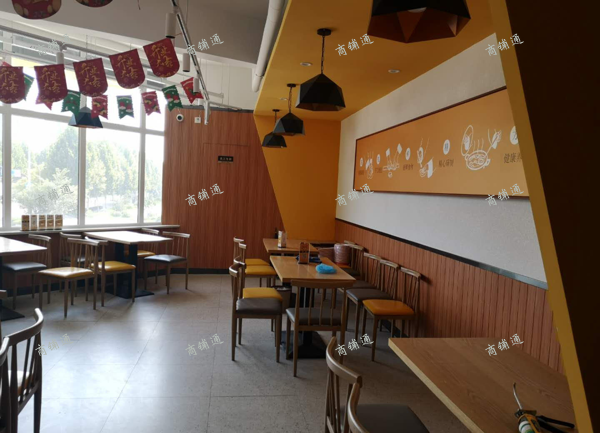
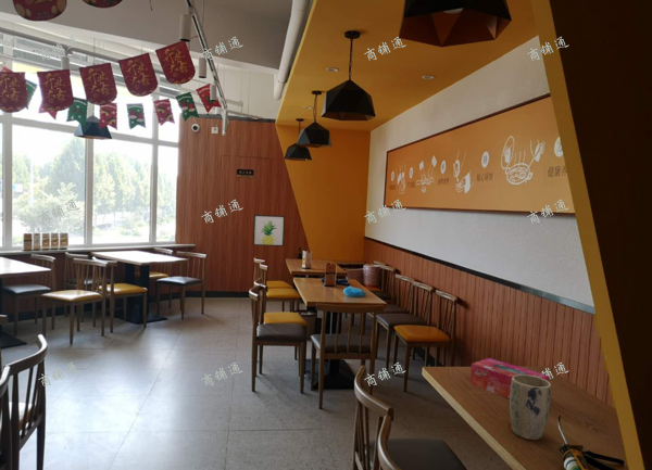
+ tissue box [469,357,551,399]
+ plant pot [509,374,552,441]
+ wall art [252,214,286,247]
